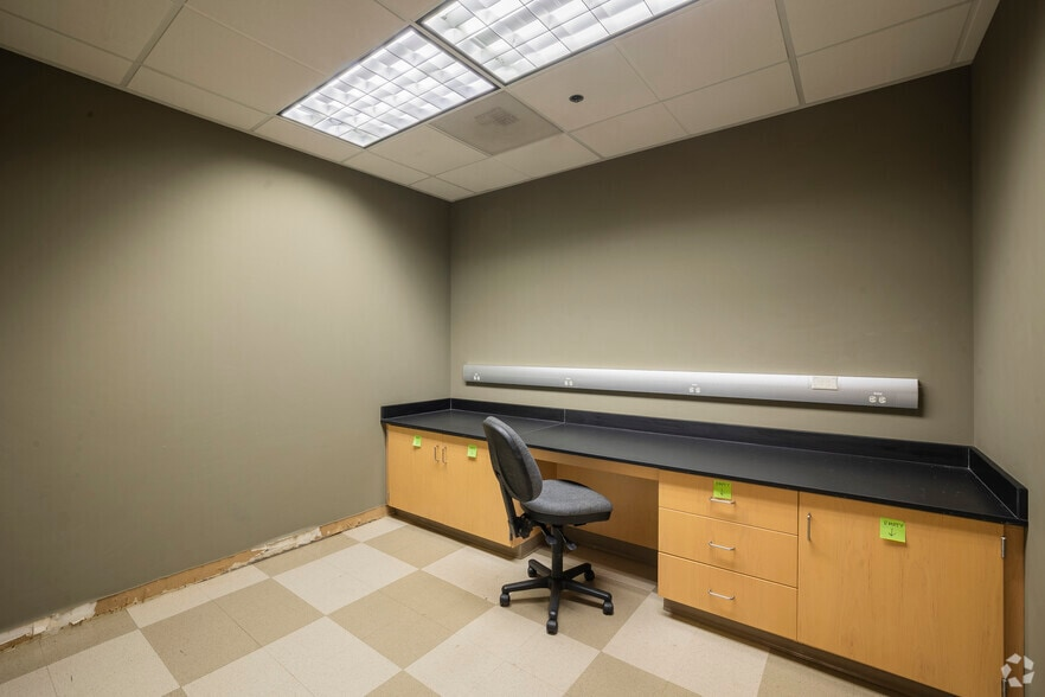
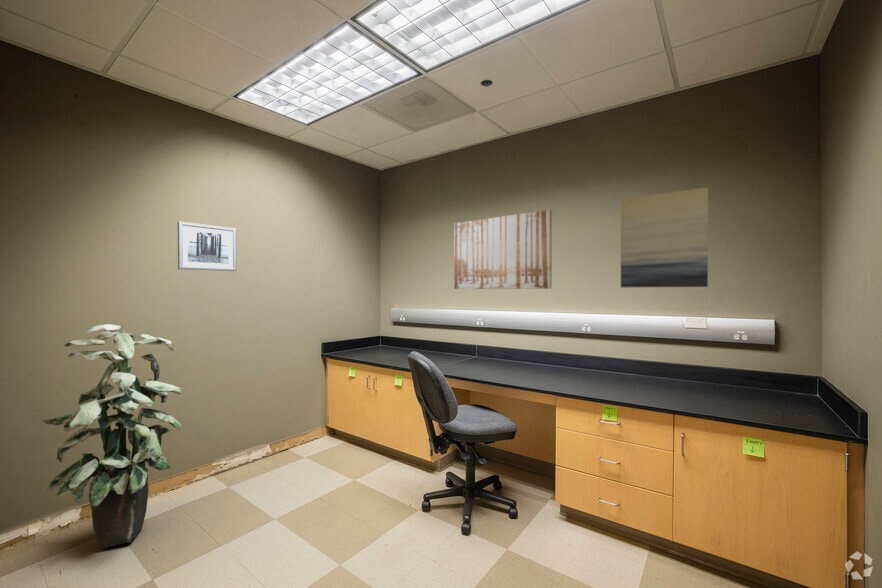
+ indoor plant [38,323,183,549]
+ wall art [177,220,238,272]
+ wall art [620,186,709,288]
+ wall art [453,209,552,290]
